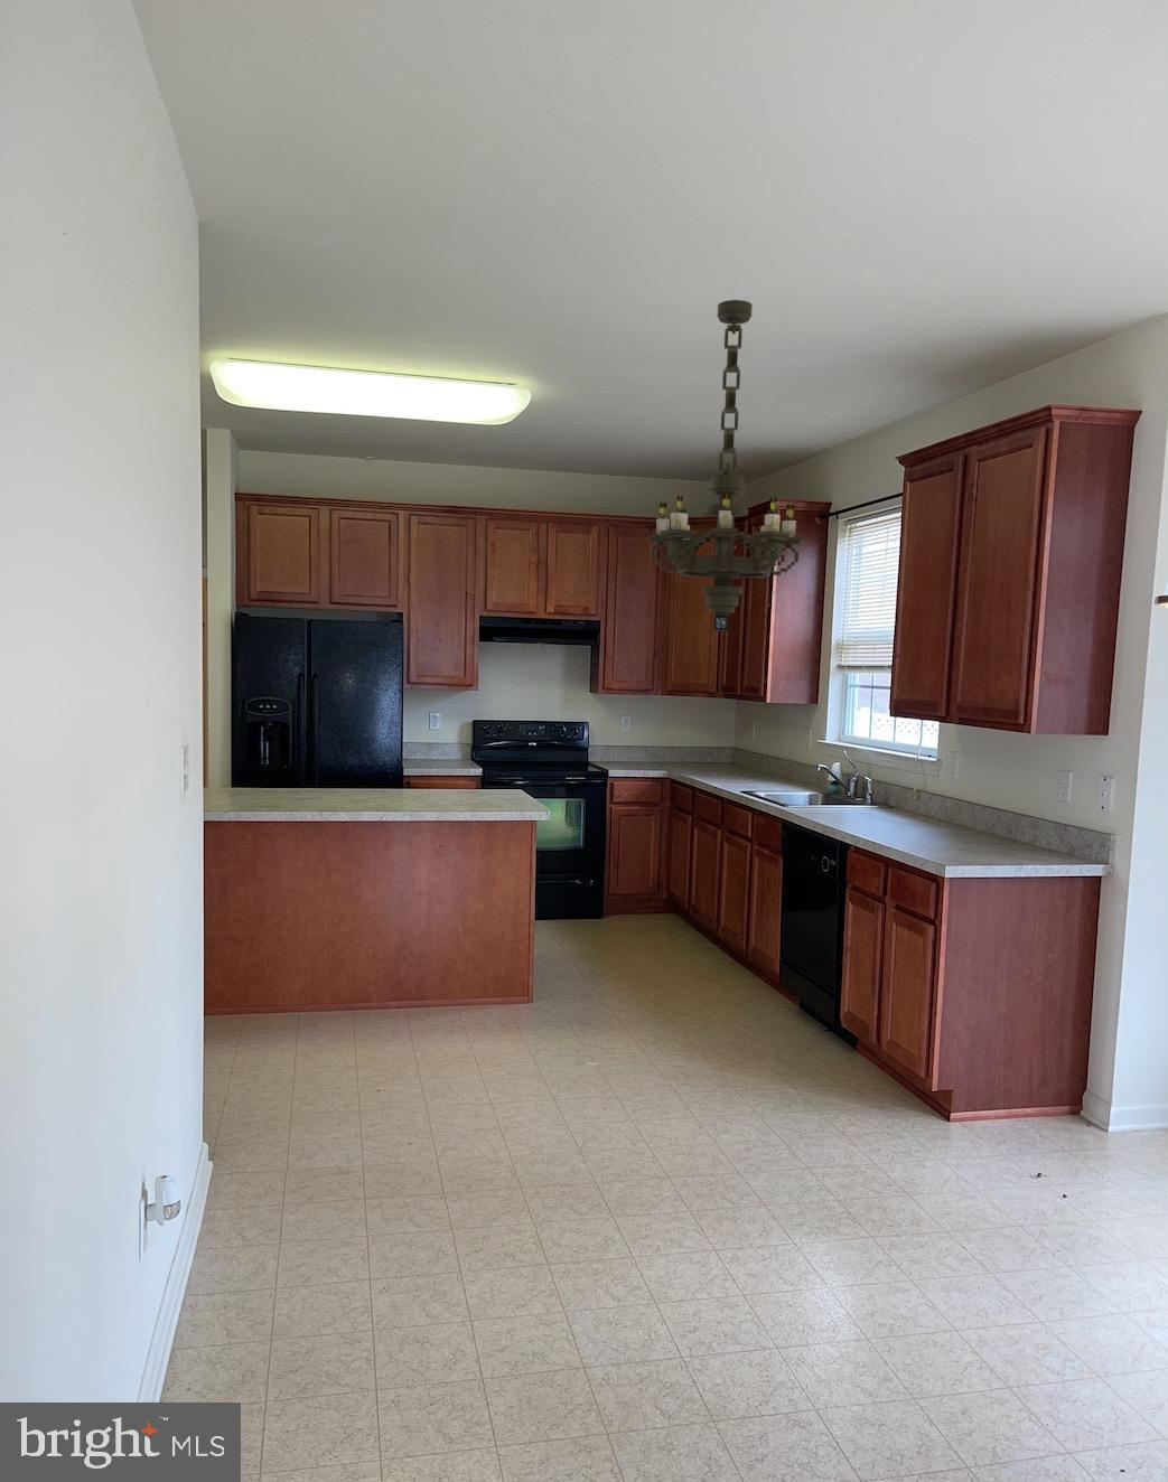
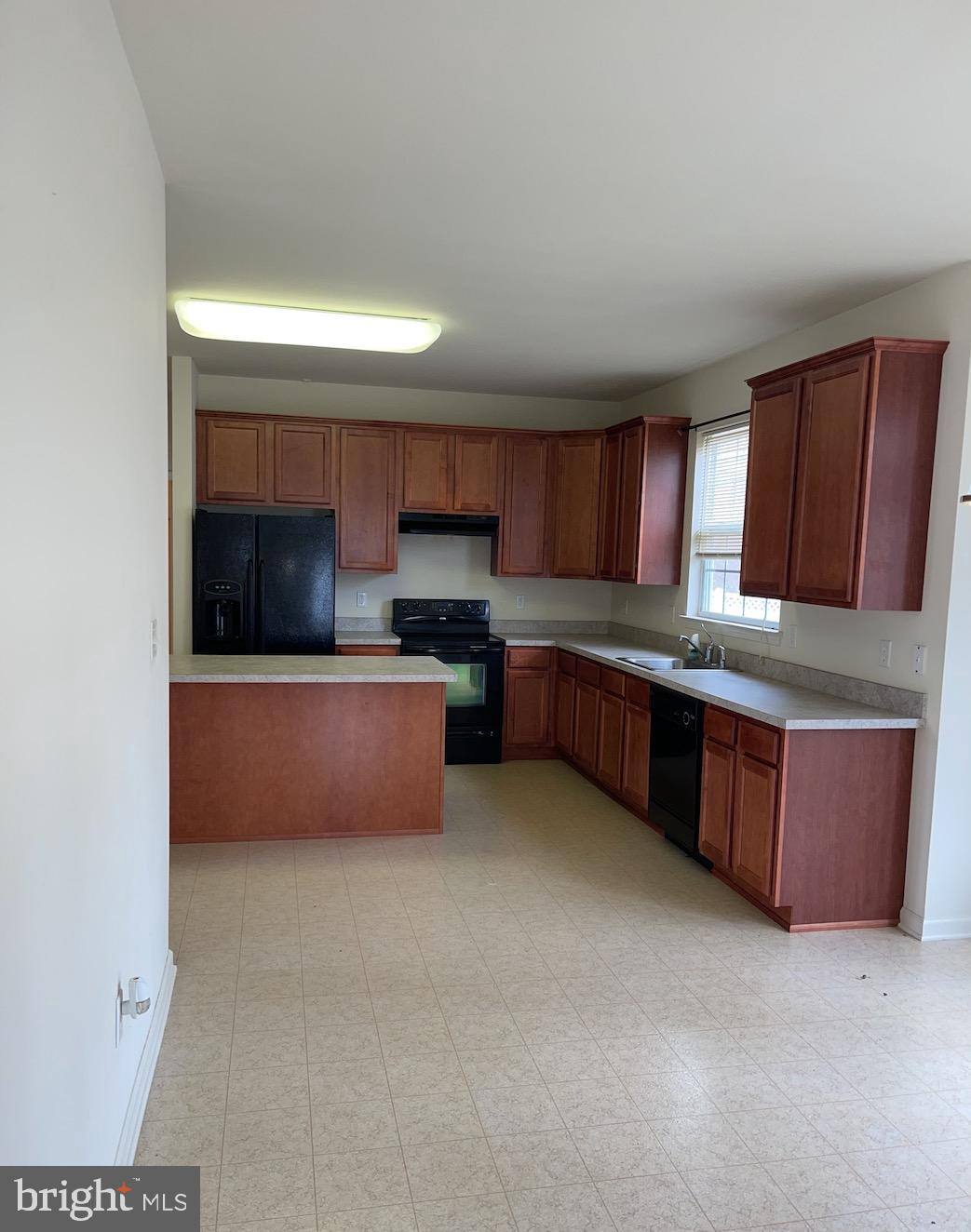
- chandelier [648,298,804,632]
